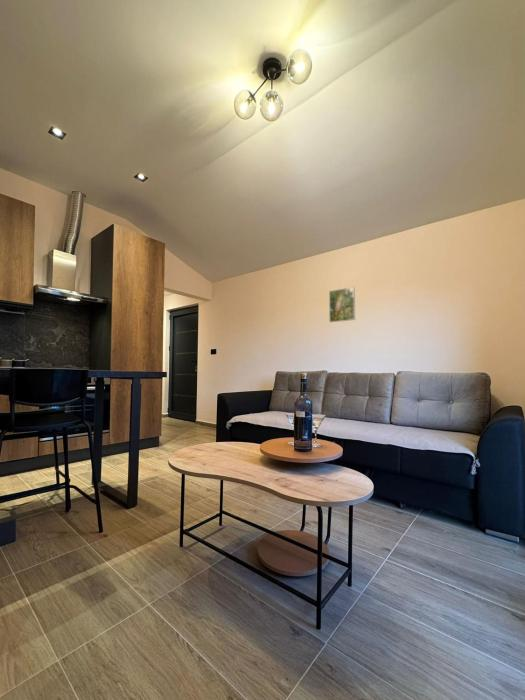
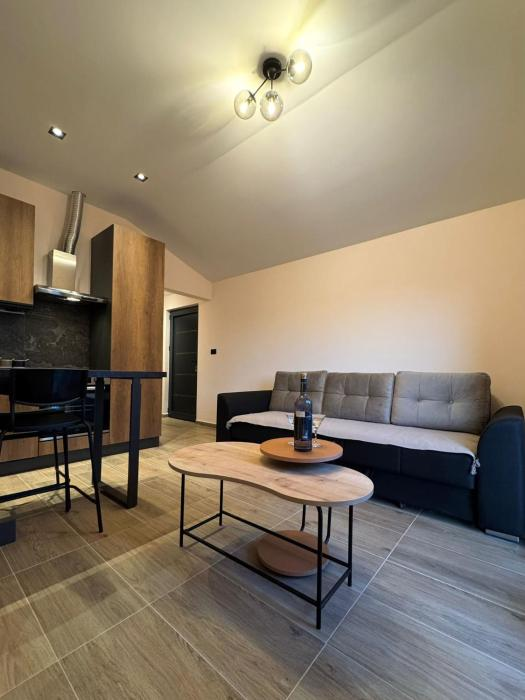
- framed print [328,286,356,323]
